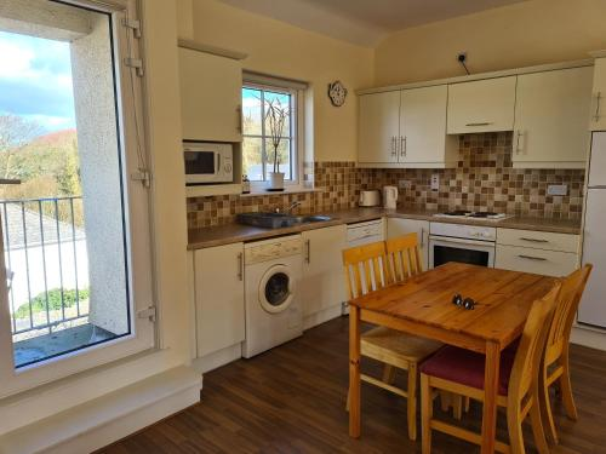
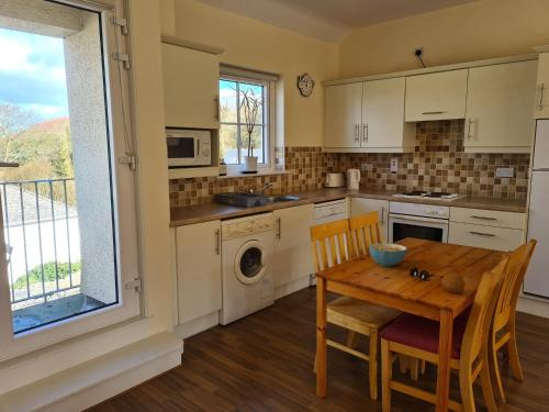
+ fruit [440,272,466,294]
+ cereal bowl [368,243,408,267]
